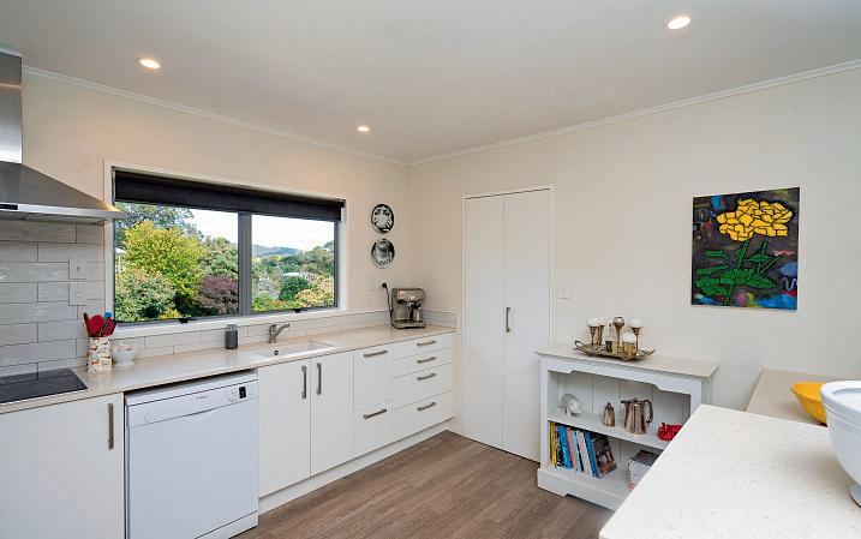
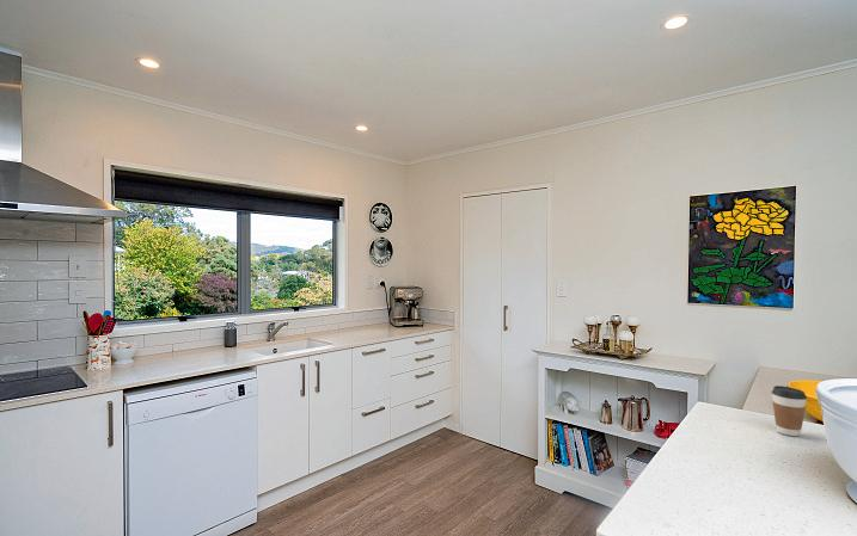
+ coffee cup [771,384,808,437]
